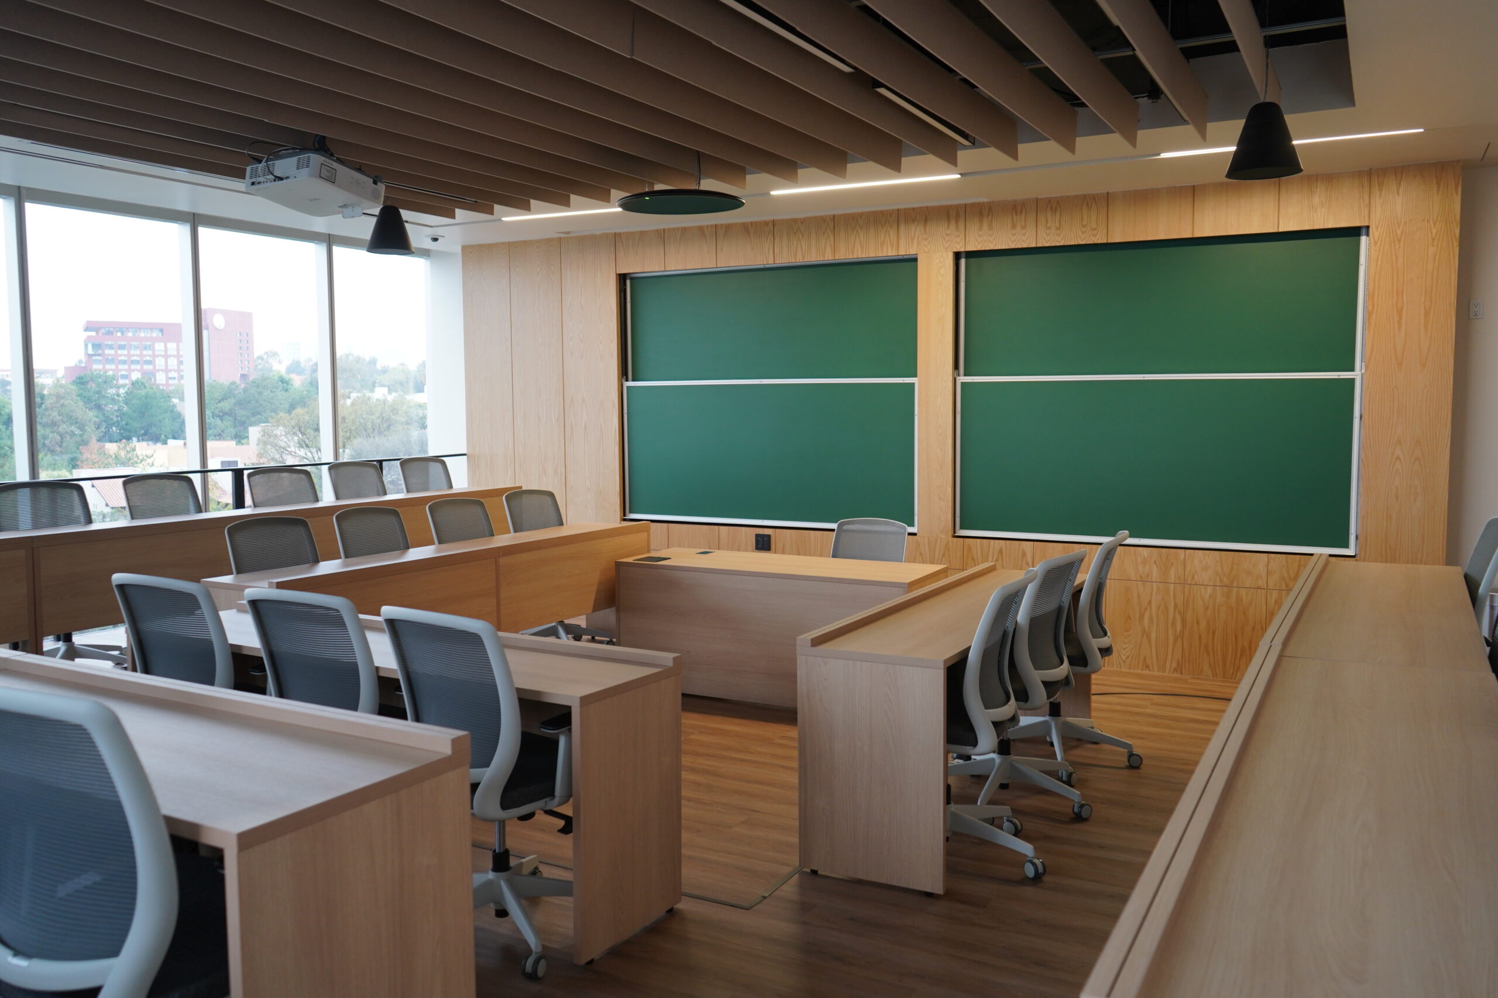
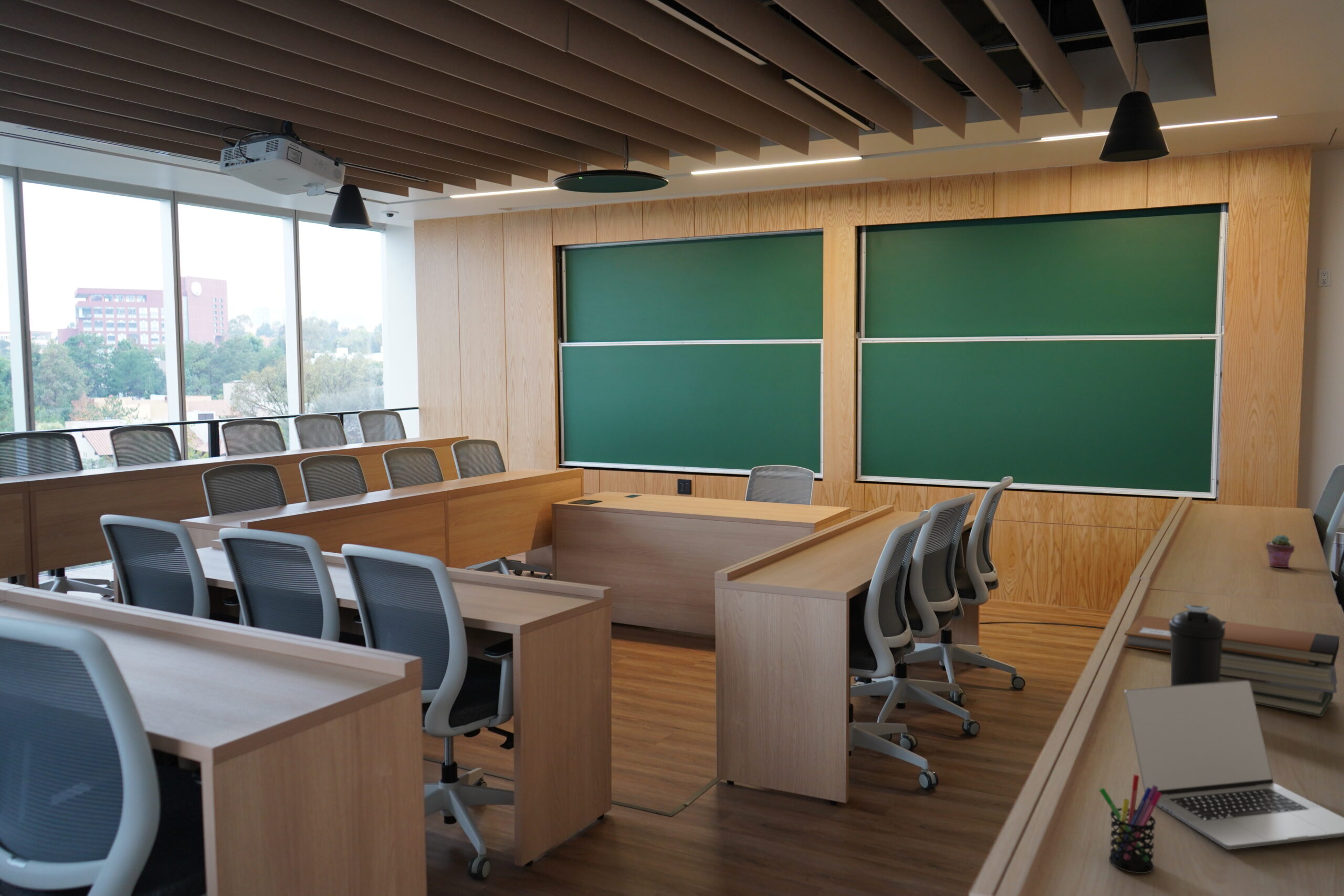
+ pen holder [1099,774,1161,874]
+ water bottle [1169,604,1225,686]
+ laptop [1124,680,1344,850]
+ notebook [1123,615,1172,653]
+ potted succulent [1265,534,1295,568]
+ book stack [1220,620,1340,717]
